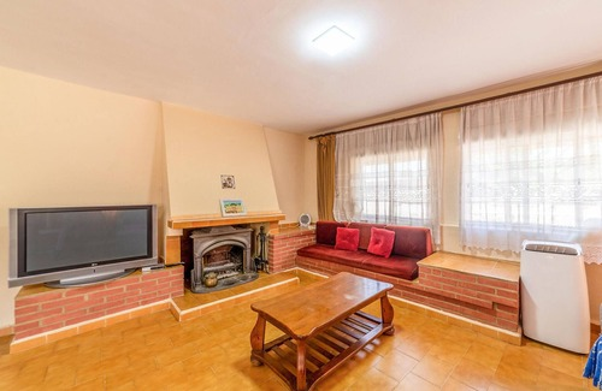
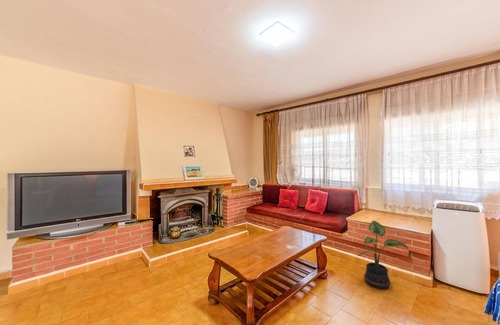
+ potted plant [357,220,409,290]
